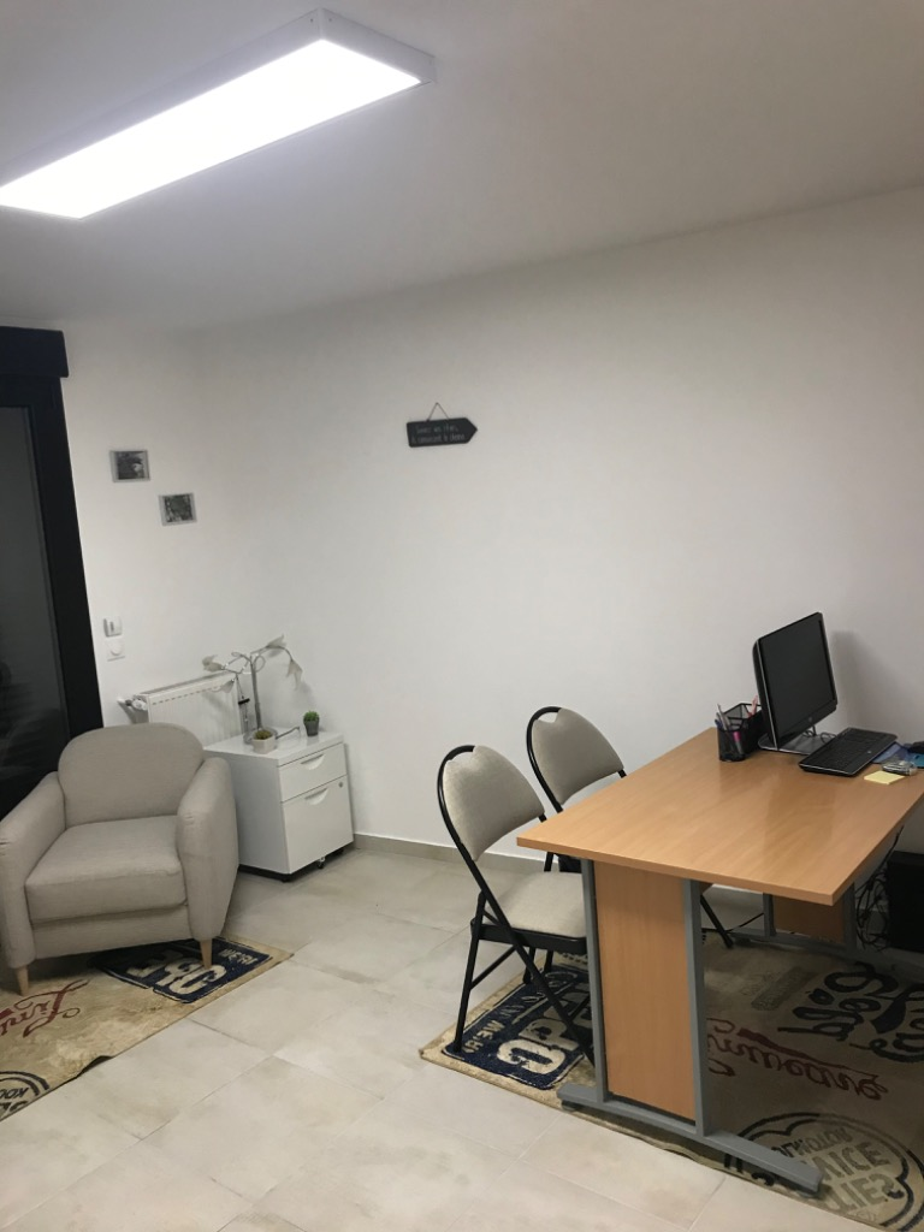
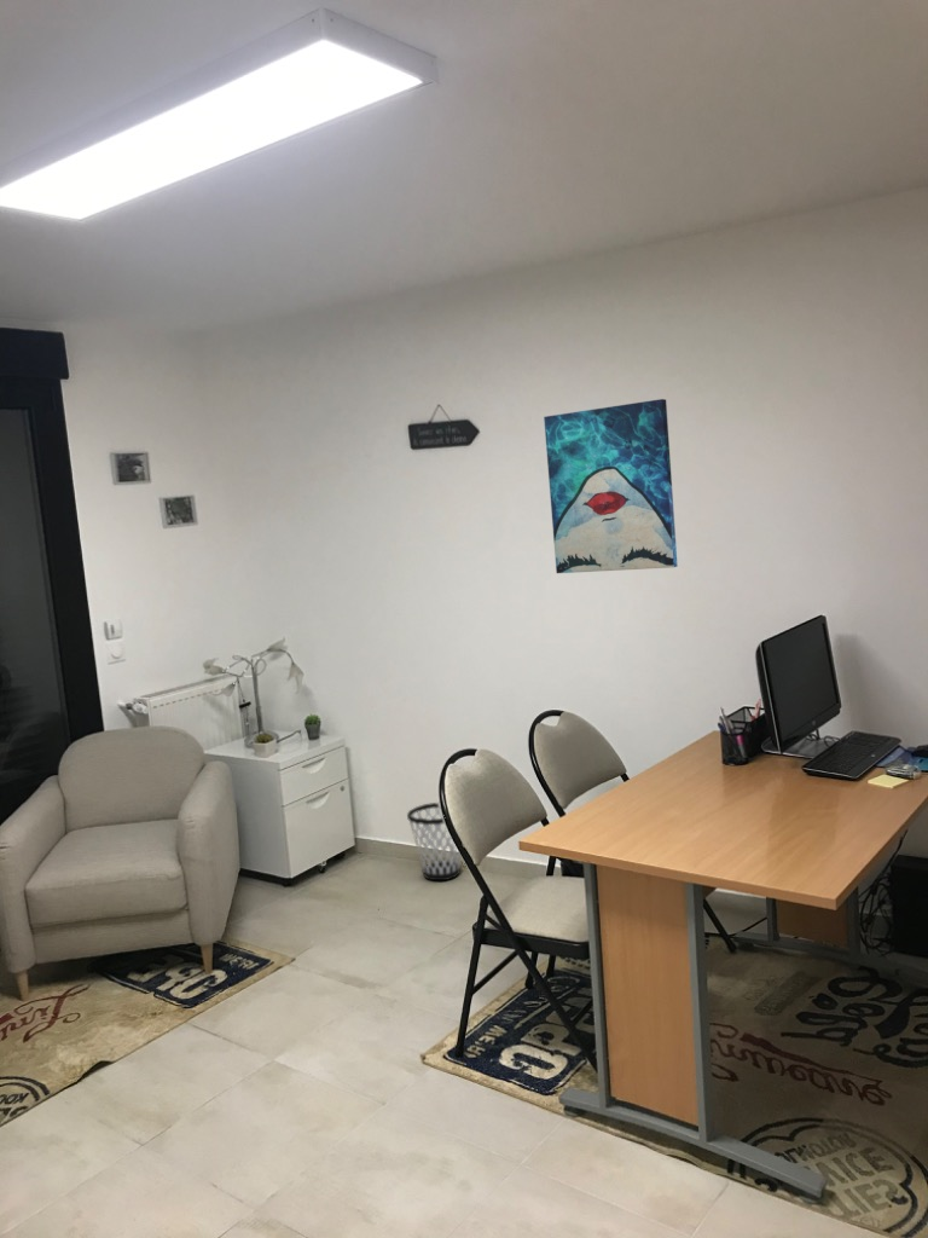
+ wall art [543,398,679,574]
+ wastebasket [406,802,462,881]
